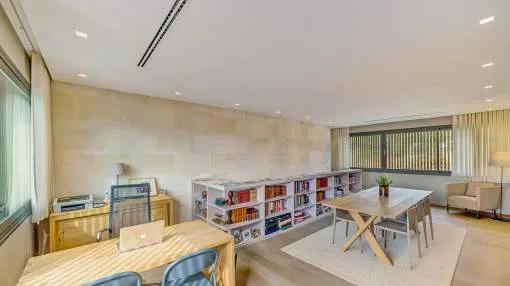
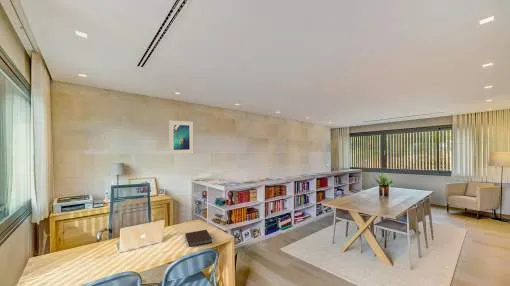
+ notebook [184,229,213,248]
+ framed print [168,119,194,155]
